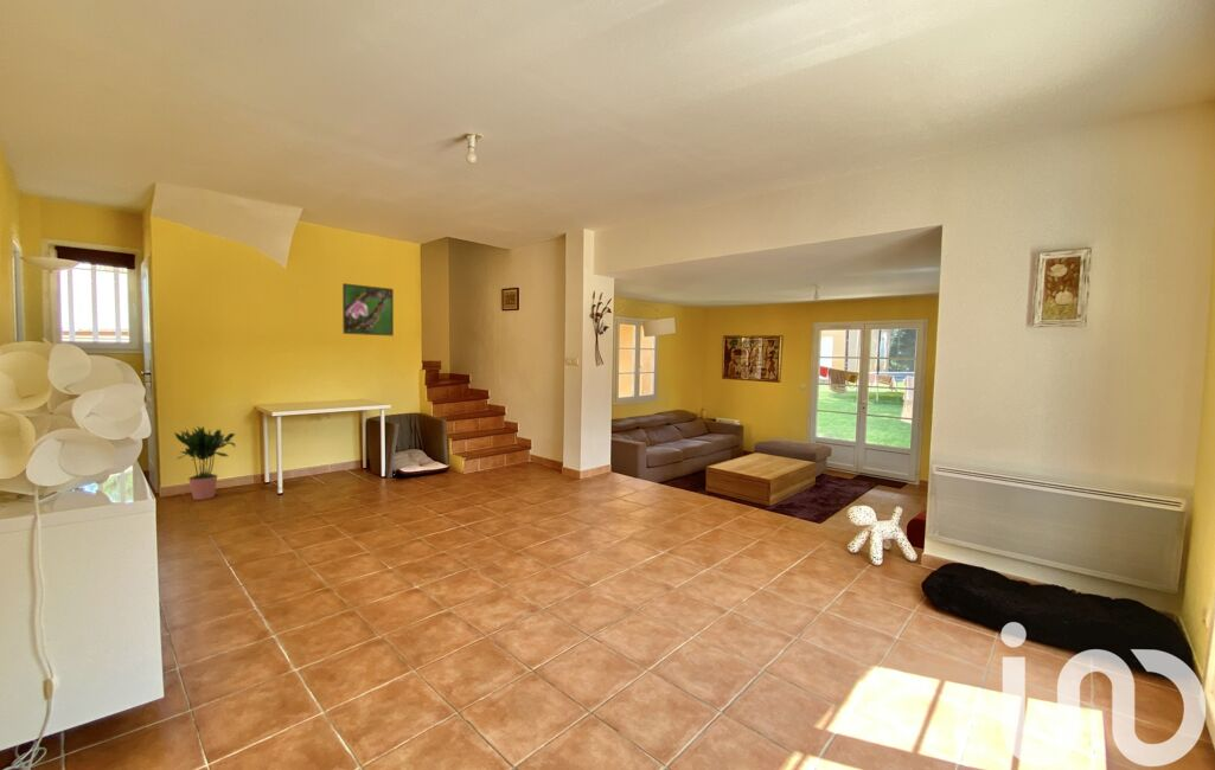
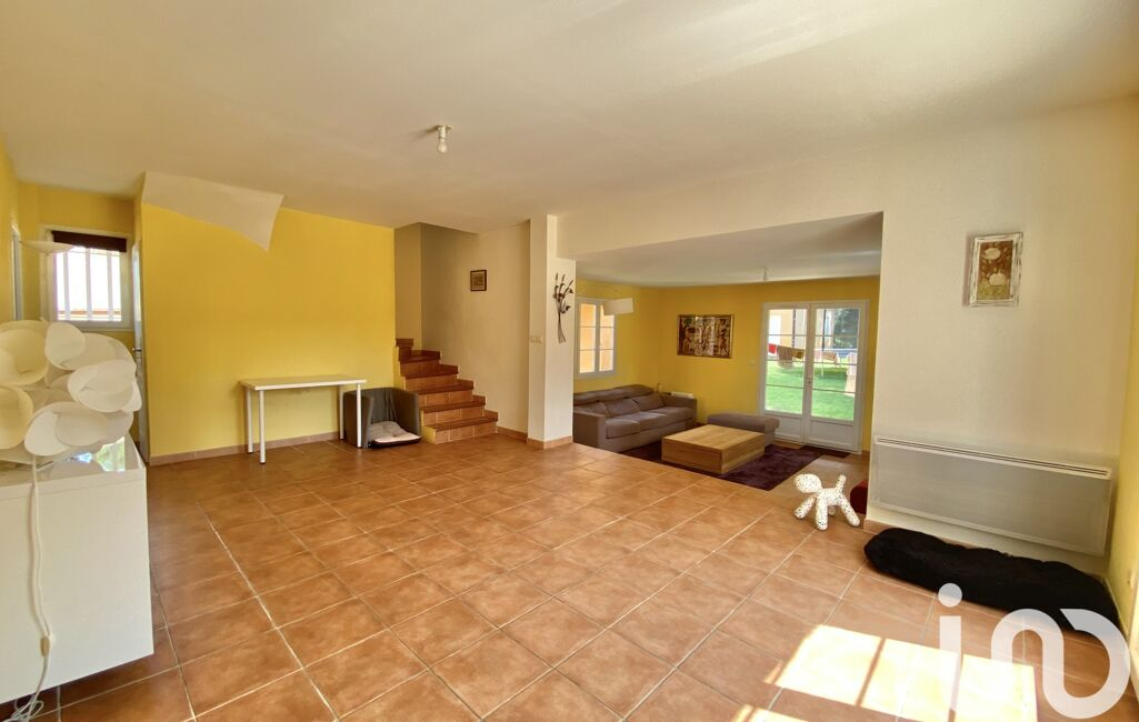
- potted plant [173,425,237,501]
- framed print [341,282,395,336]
